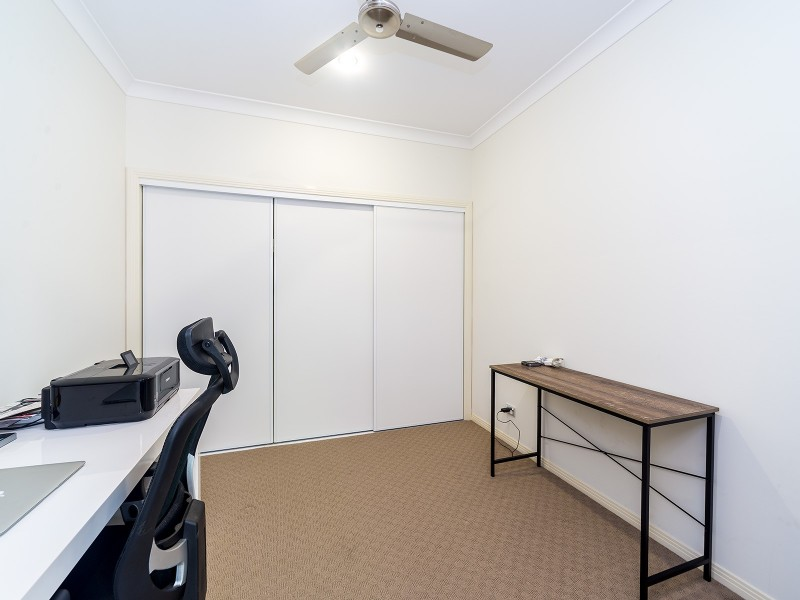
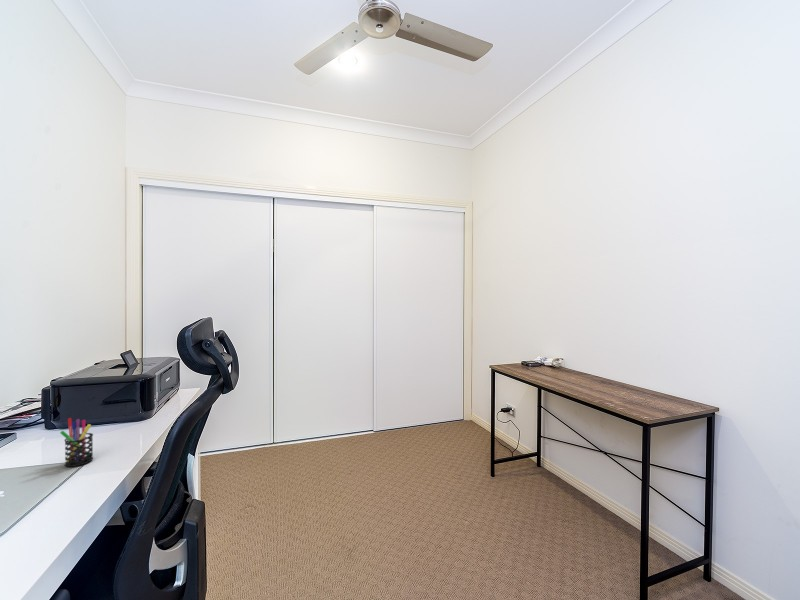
+ pen holder [59,417,94,468]
